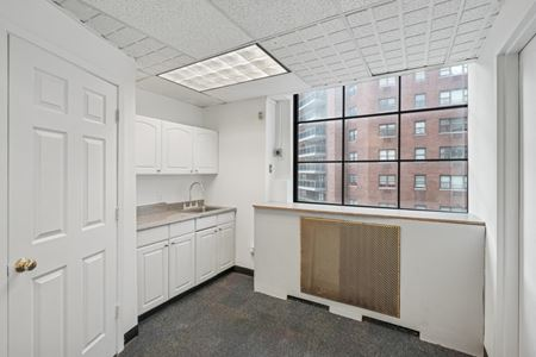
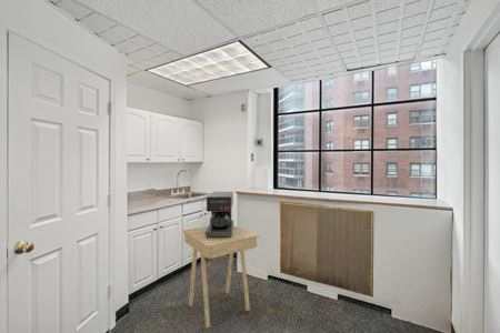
+ coffee maker [206,191,234,238]
+ side table [182,224,260,330]
